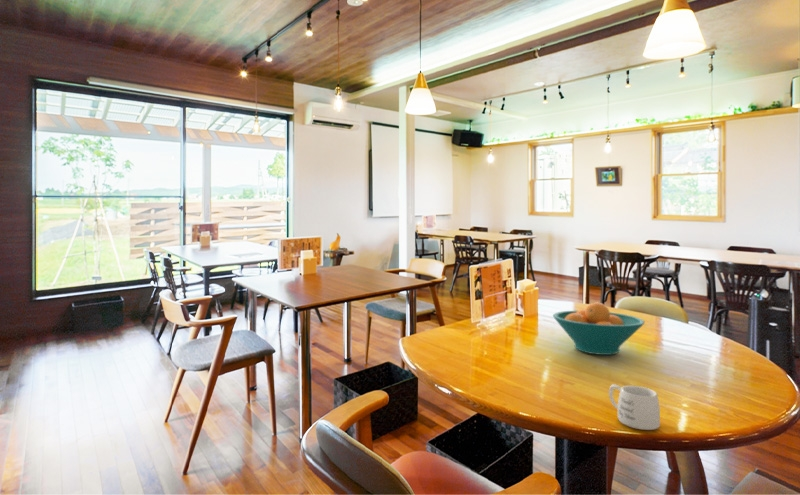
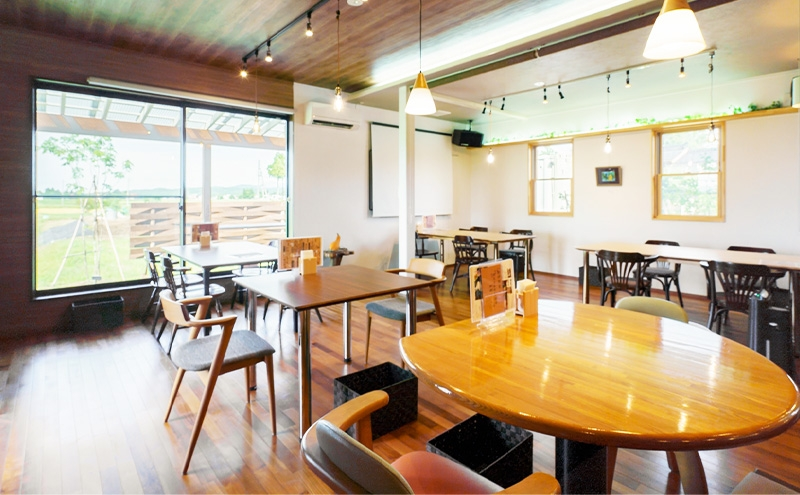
- fruit bowl [552,301,646,356]
- mug [608,383,661,431]
